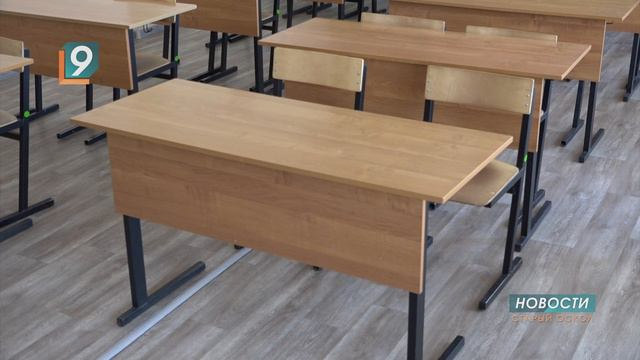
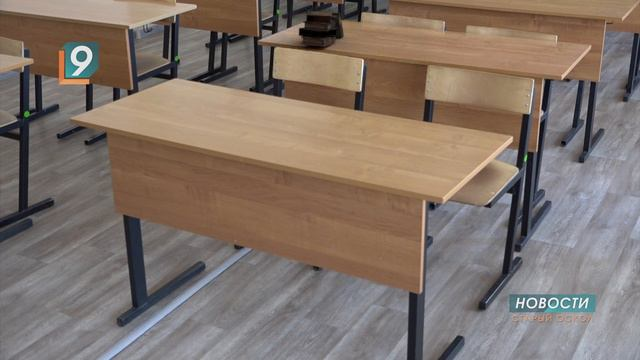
+ book [298,10,345,47]
